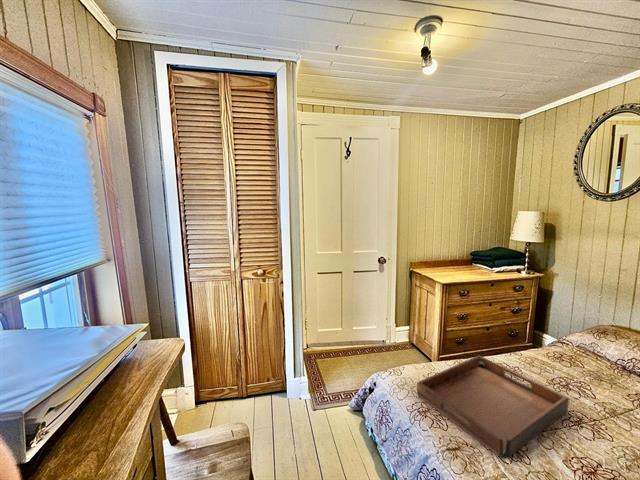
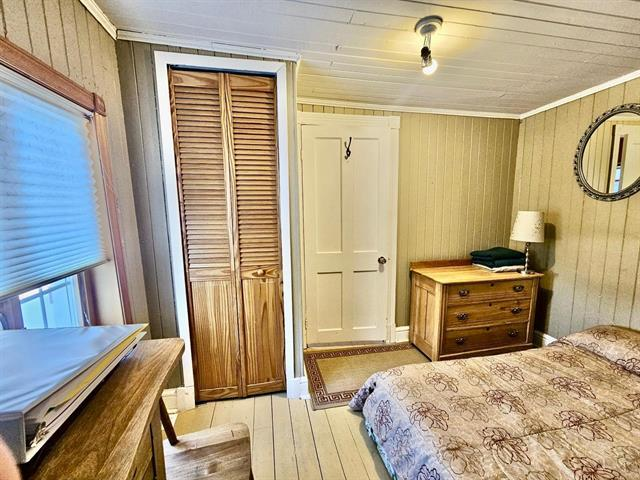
- serving tray [416,354,570,458]
